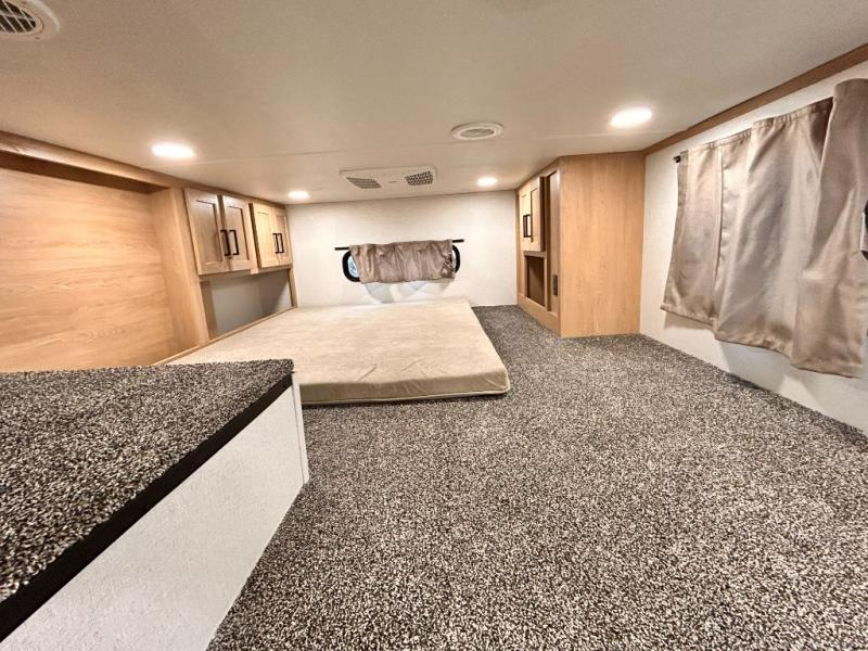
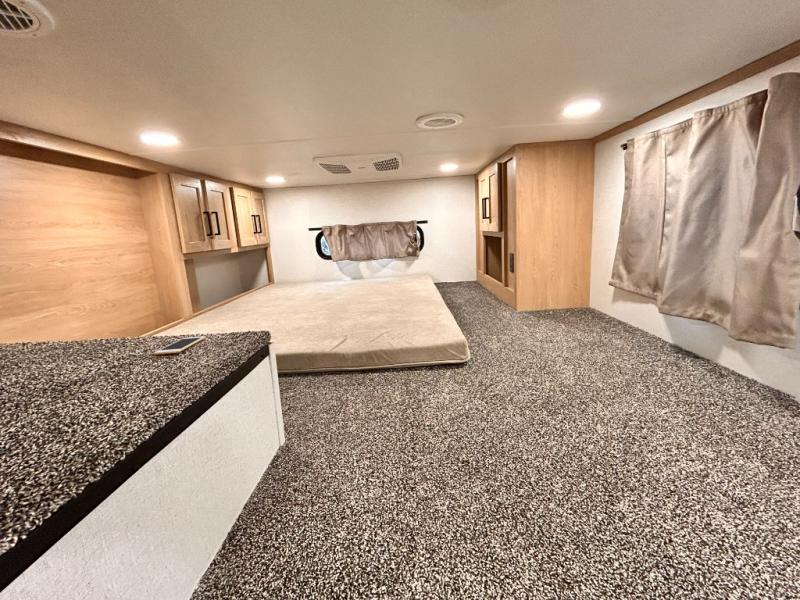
+ cell phone [153,335,206,355]
